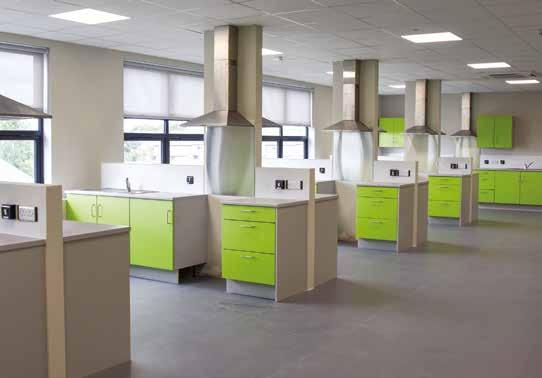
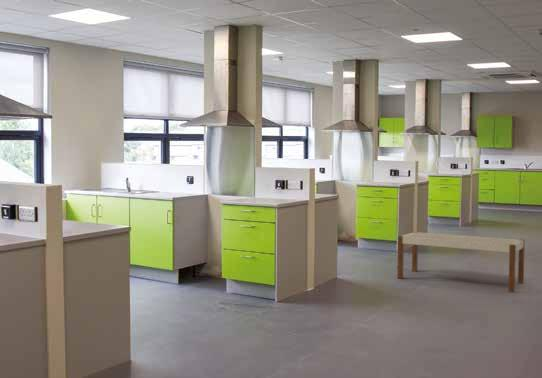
+ bench [396,231,526,292]
